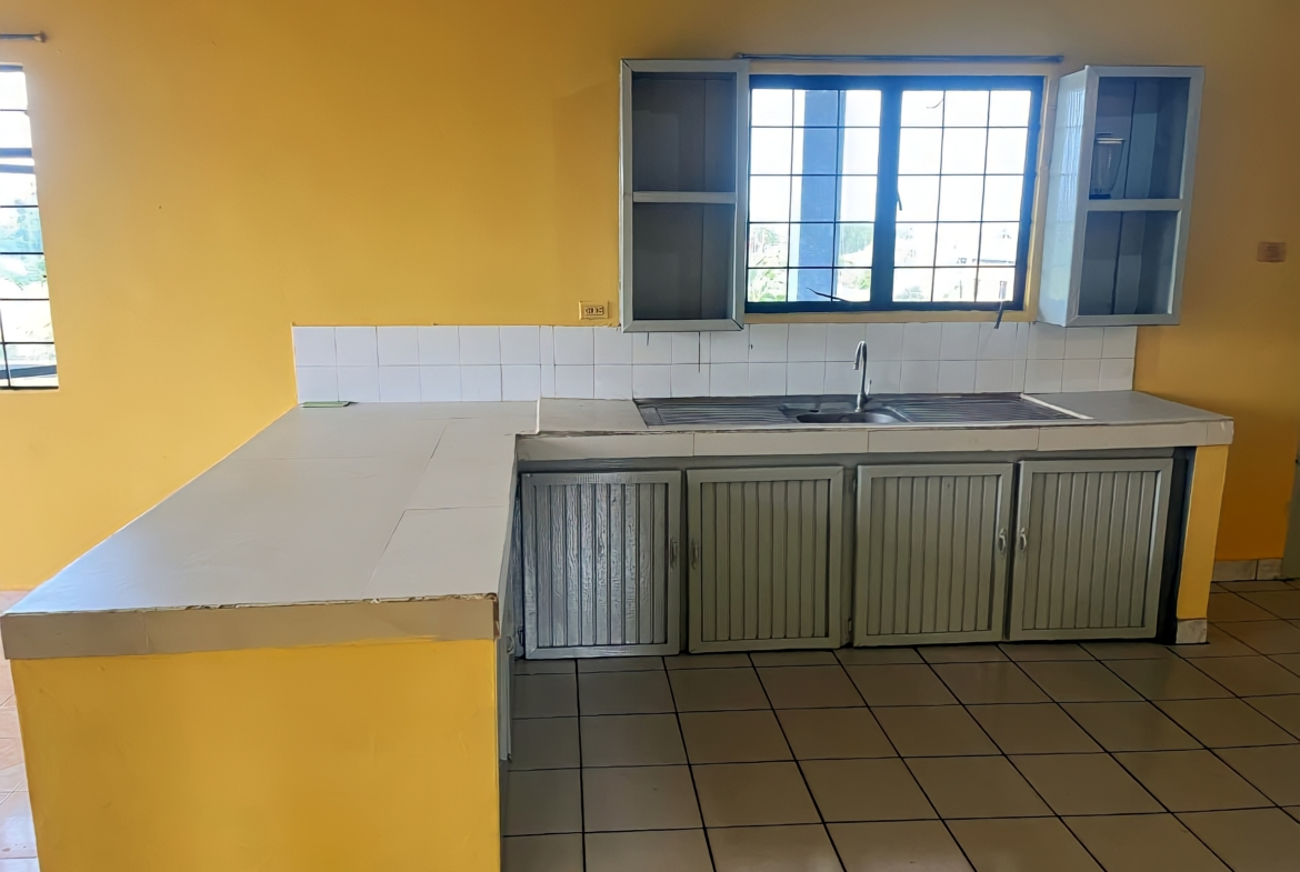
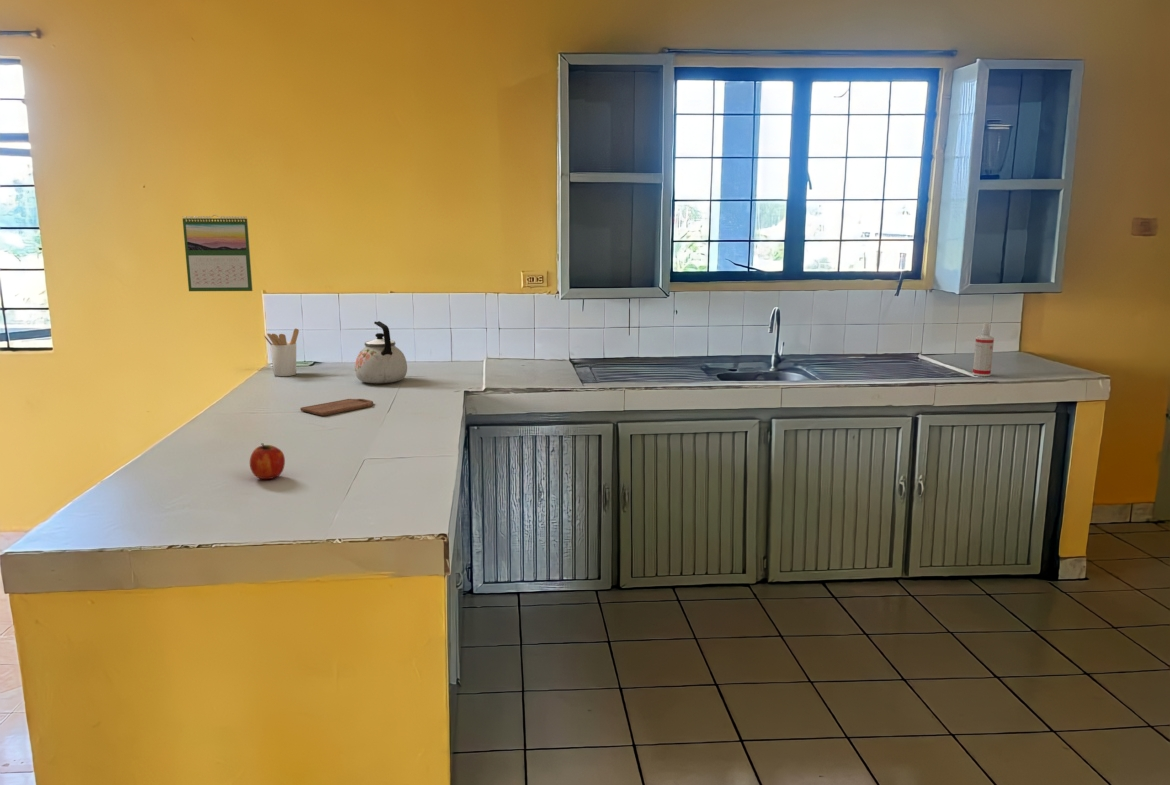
+ fruit [249,442,286,480]
+ cutting board [300,398,374,417]
+ utensil holder [263,328,300,377]
+ spray bottle [972,322,995,377]
+ kettle [354,320,408,384]
+ calendar [182,214,253,292]
